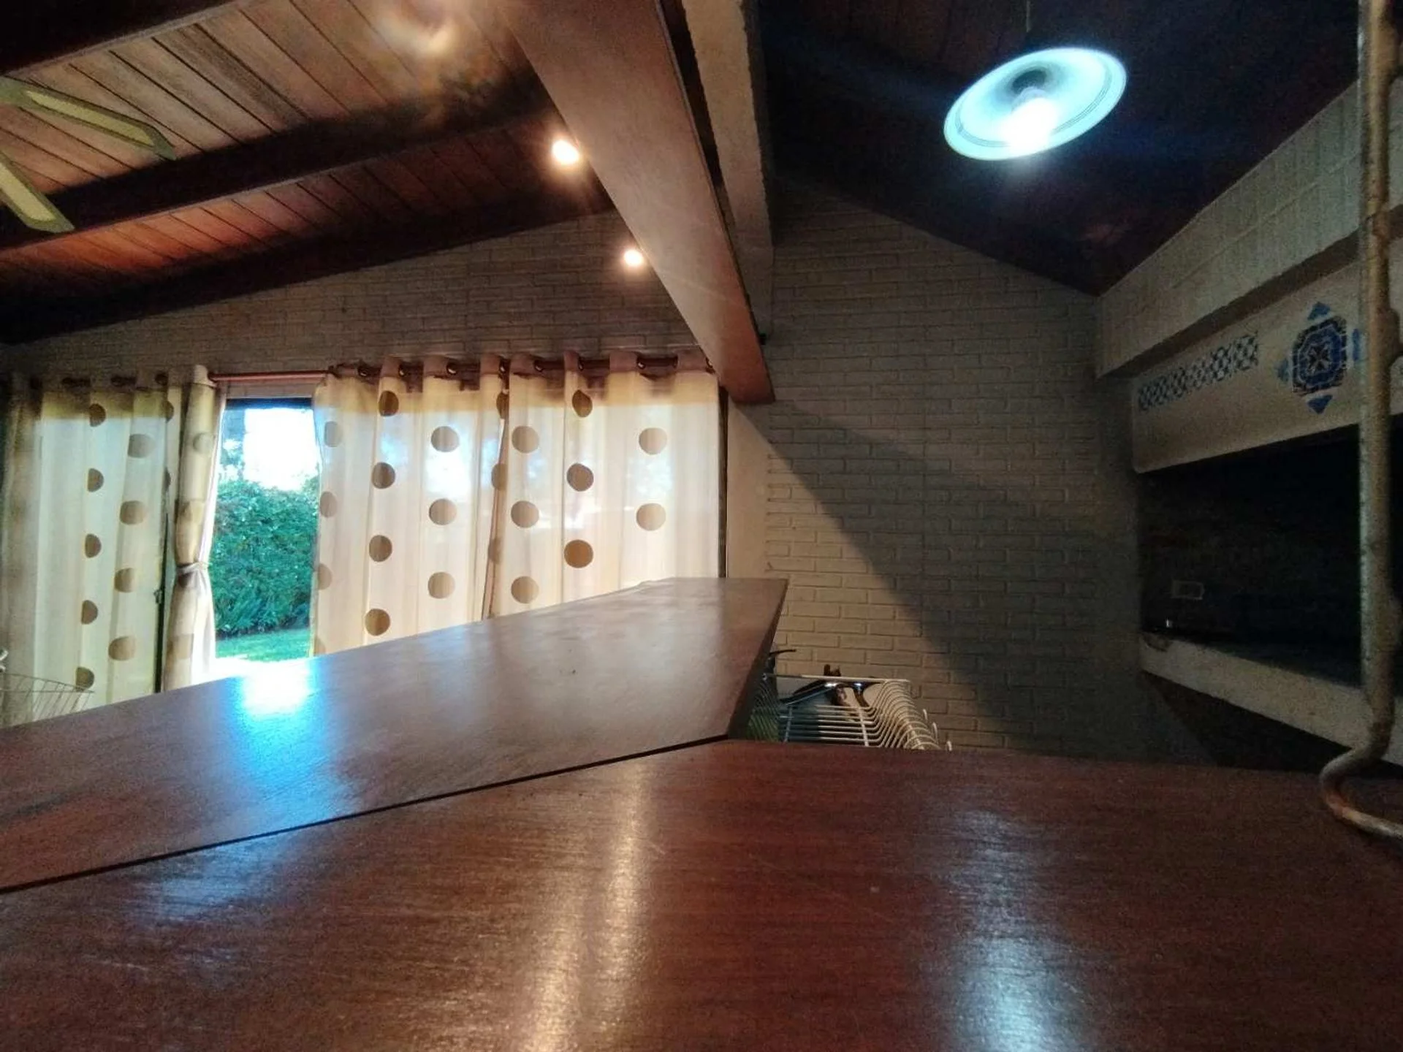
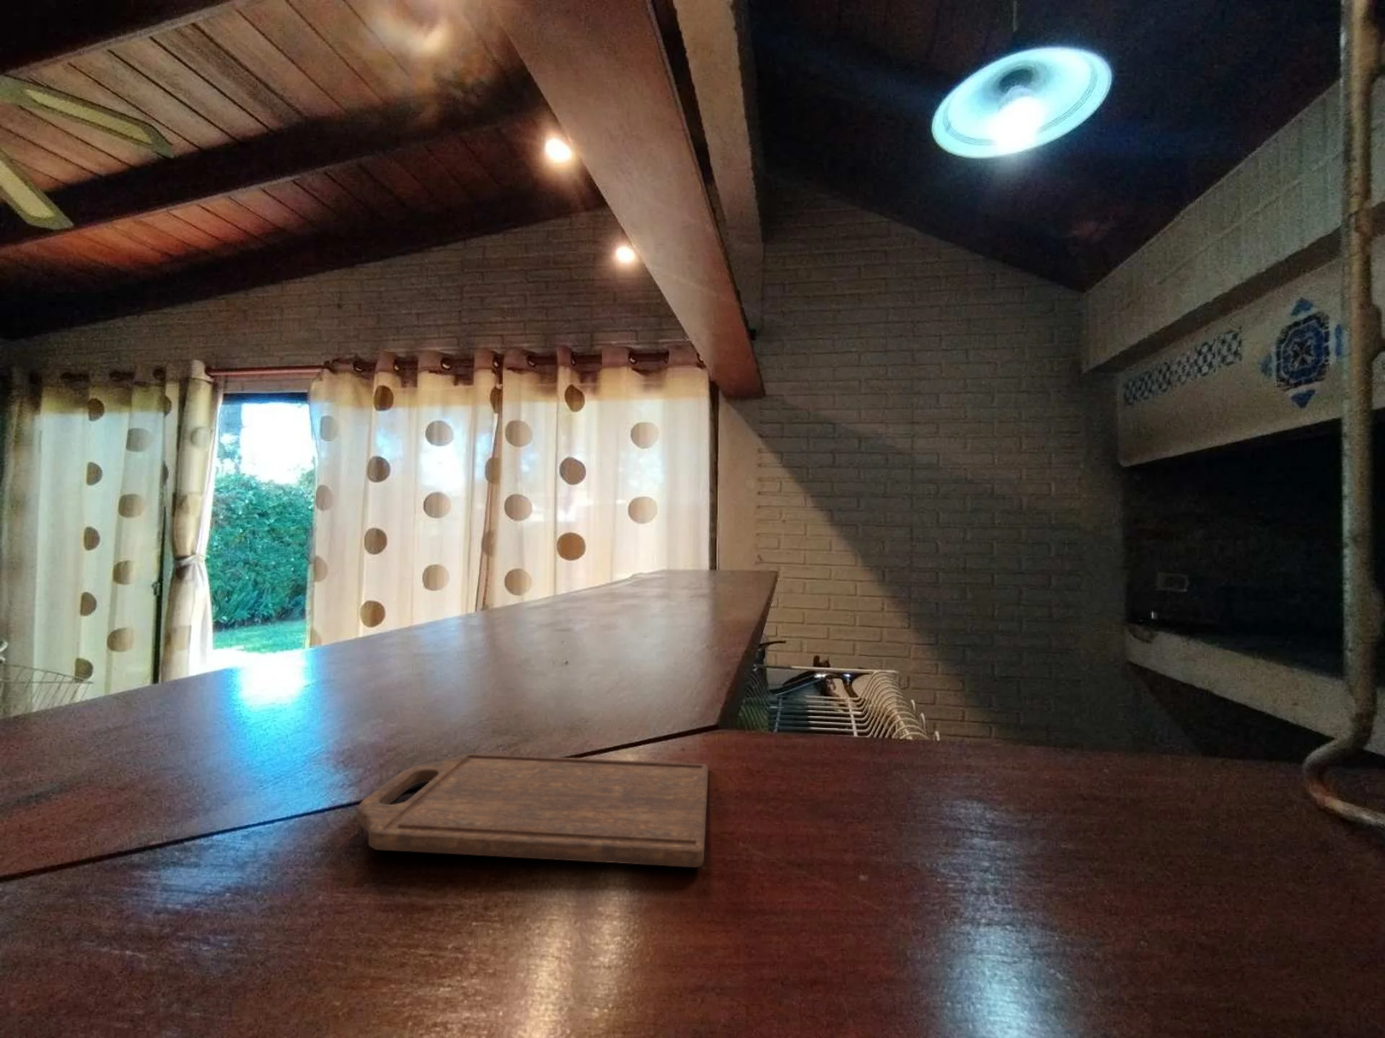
+ cutting board [357,752,709,868]
